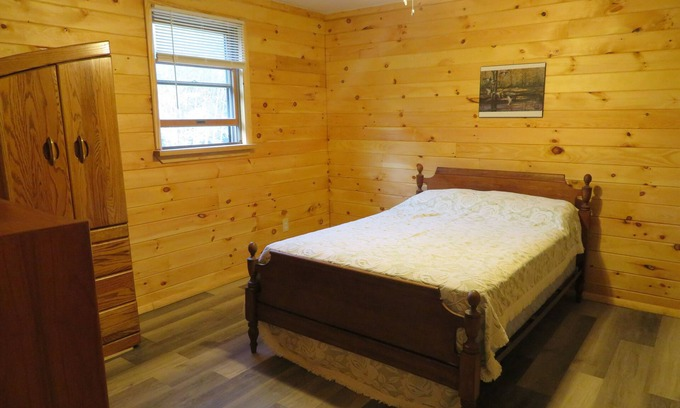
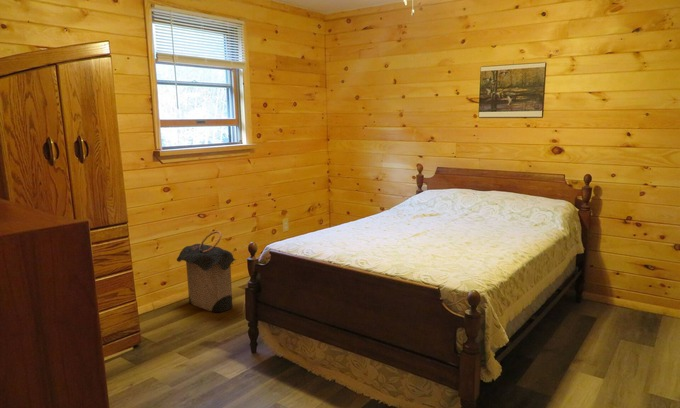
+ laundry hamper [176,230,237,313]
